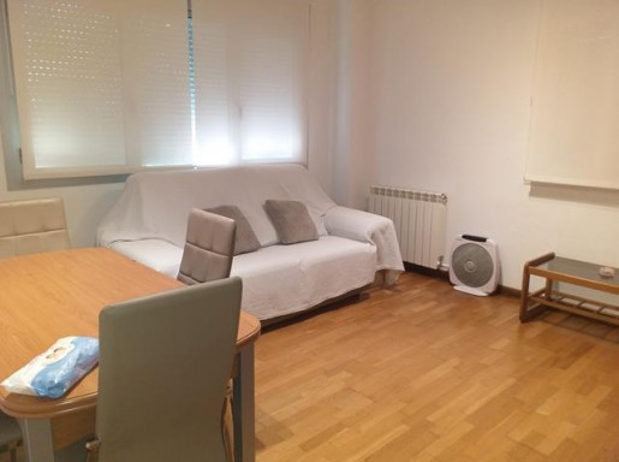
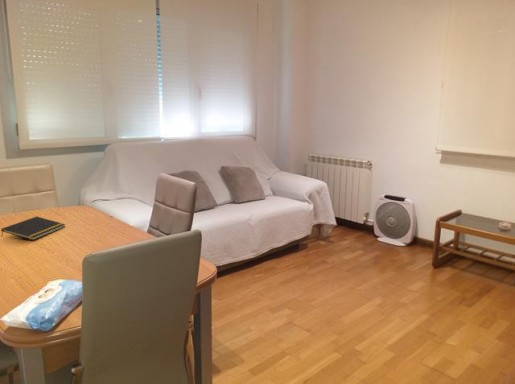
+ notepad [0,216,66,241]
